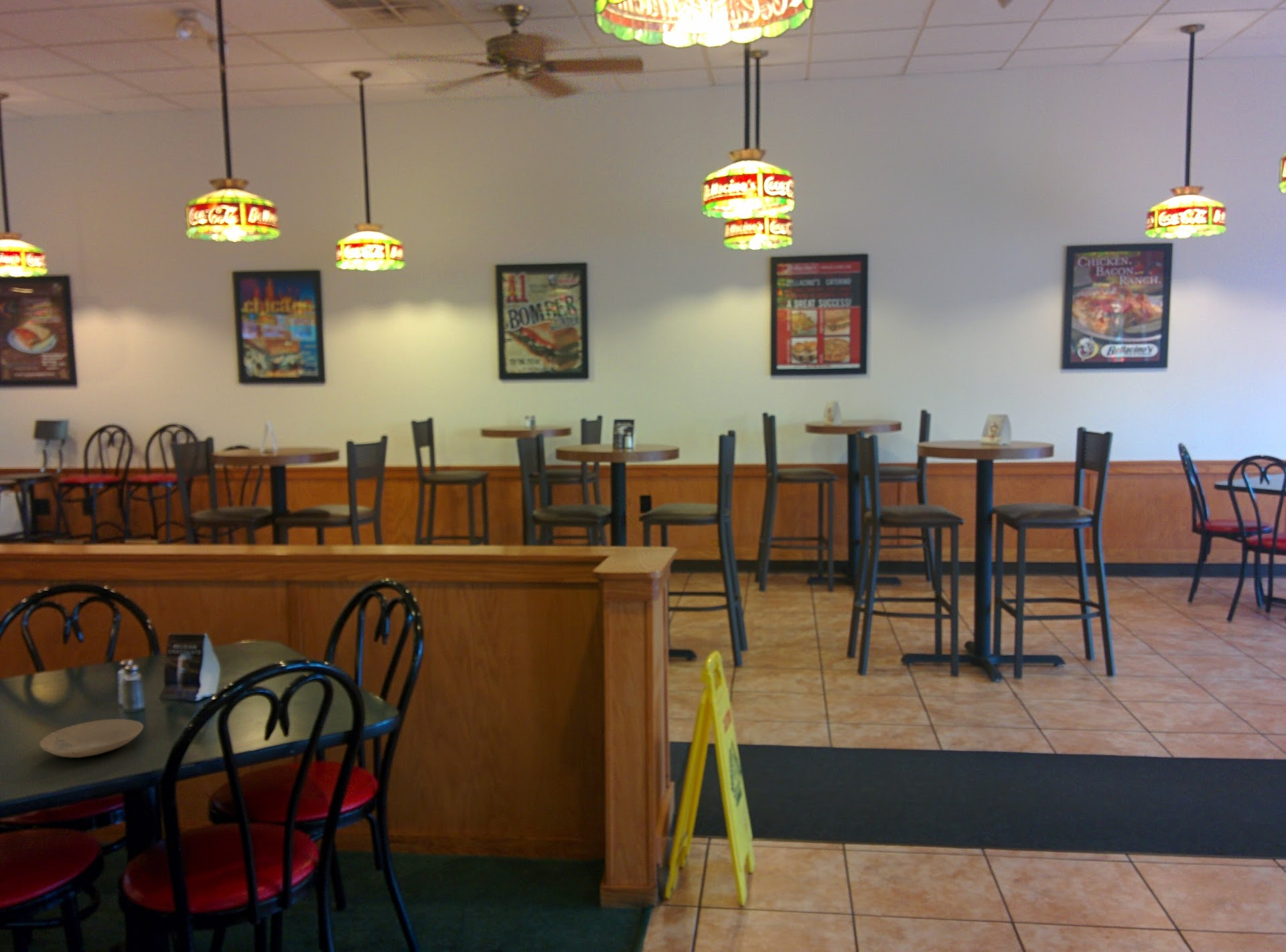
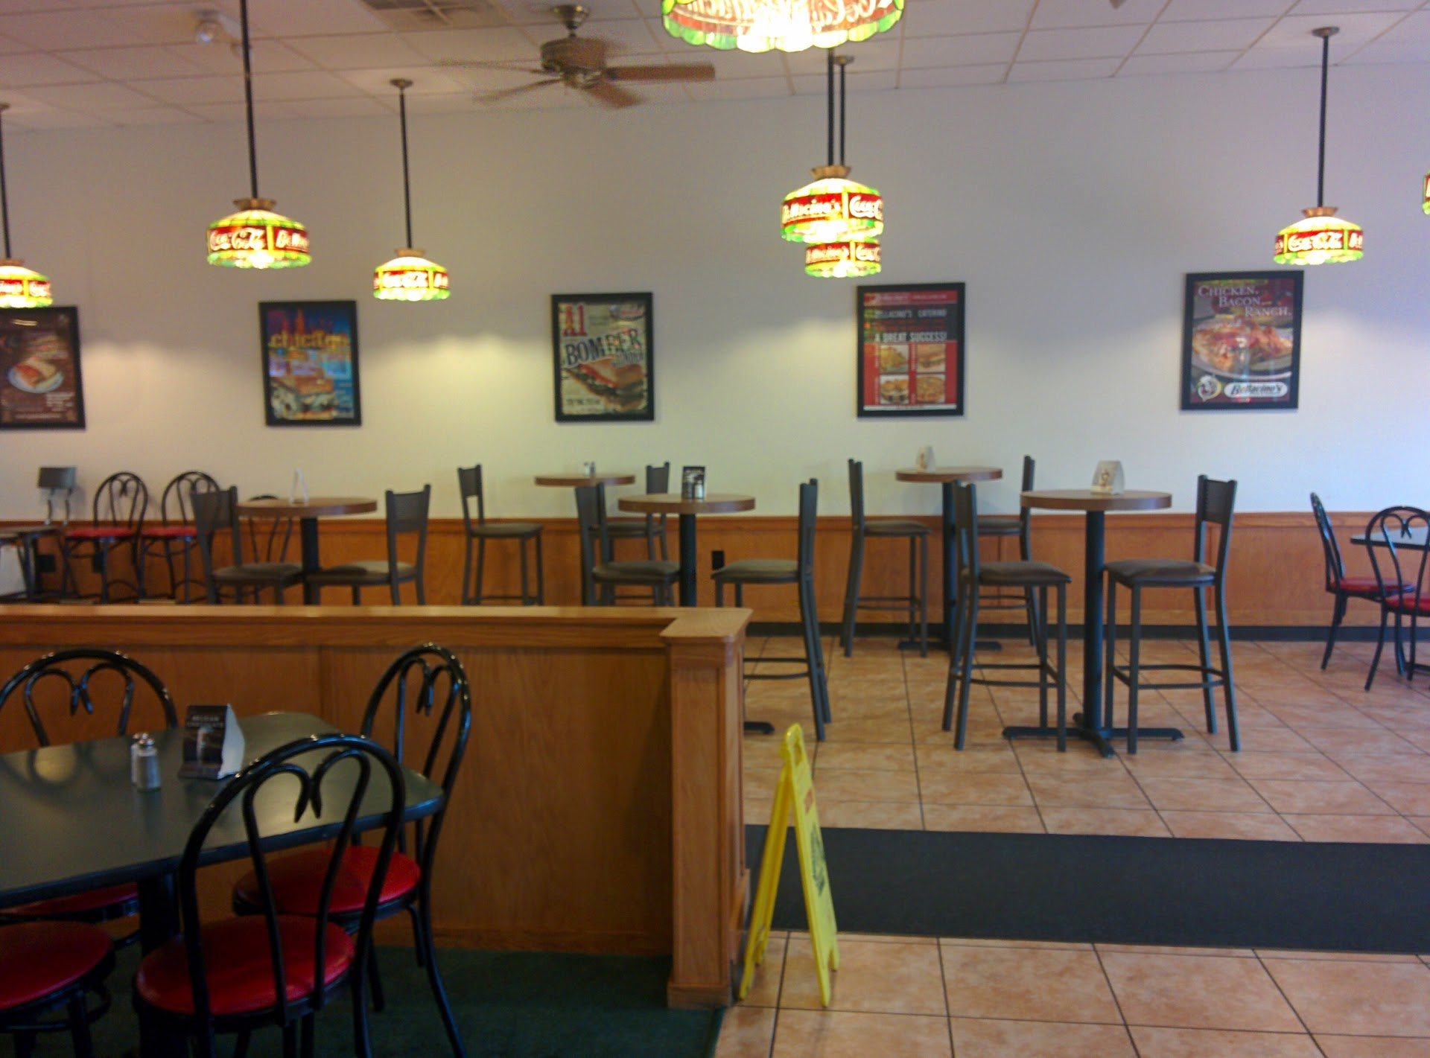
- plate [39,718,144,758]
